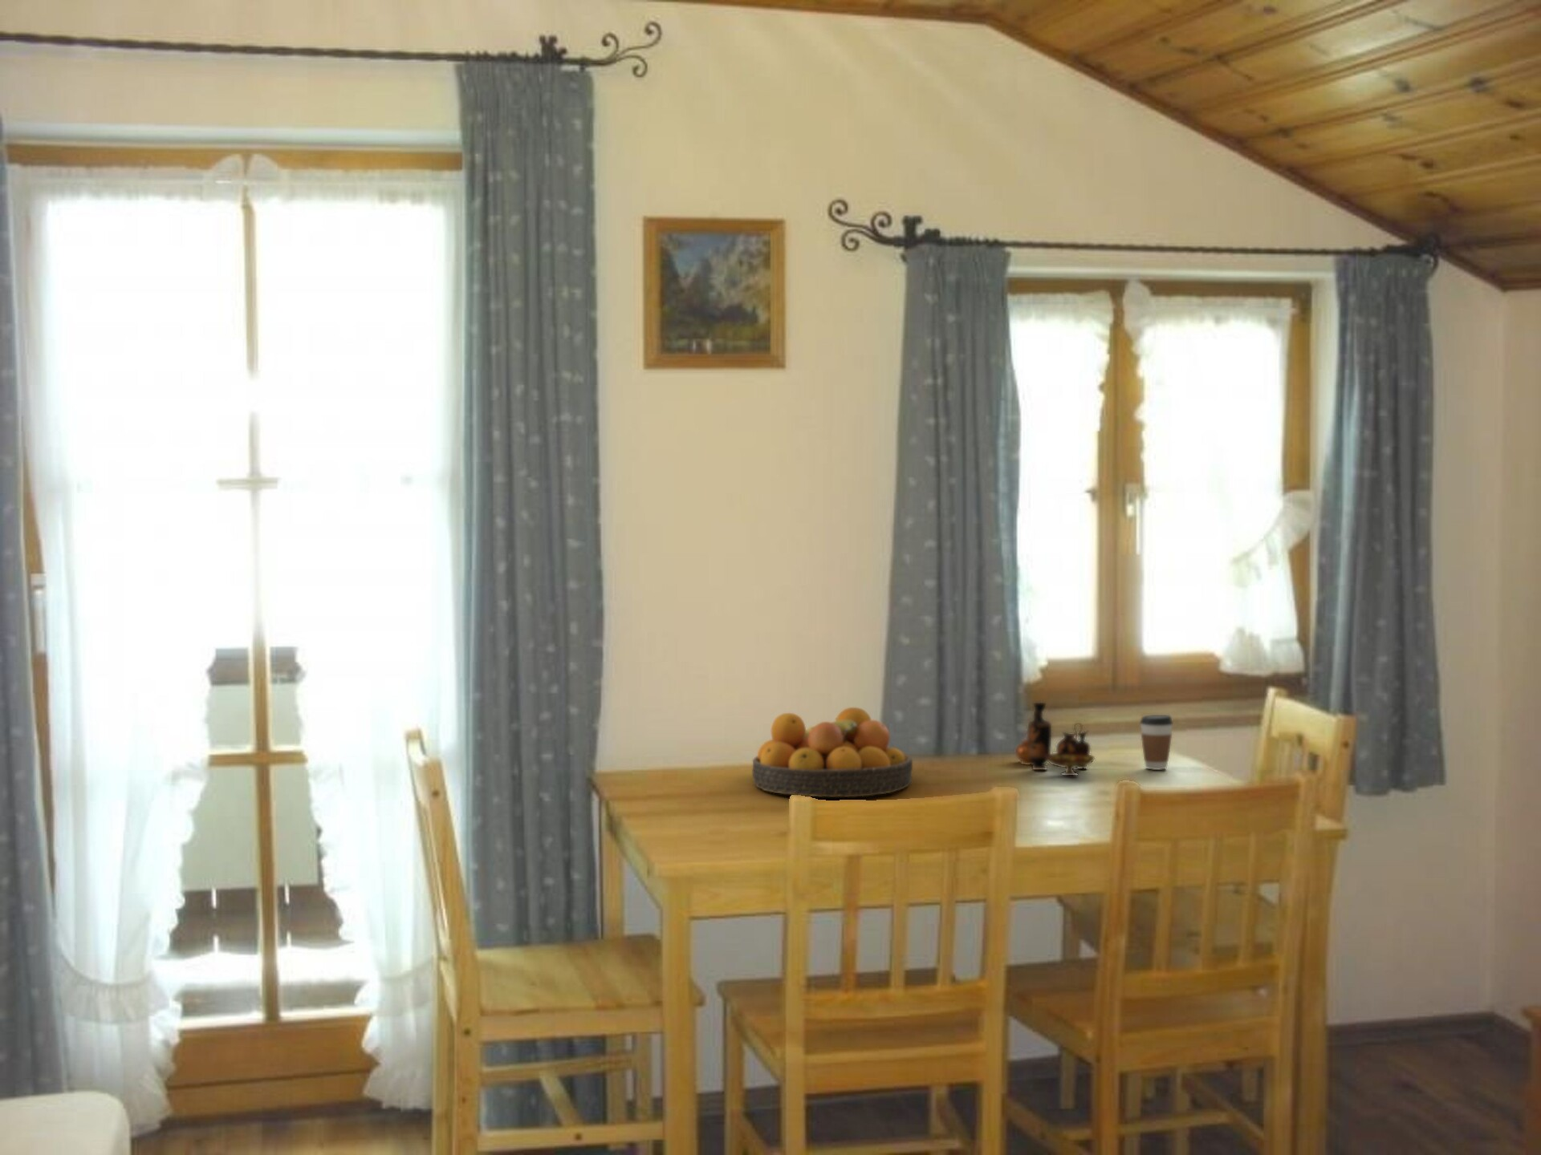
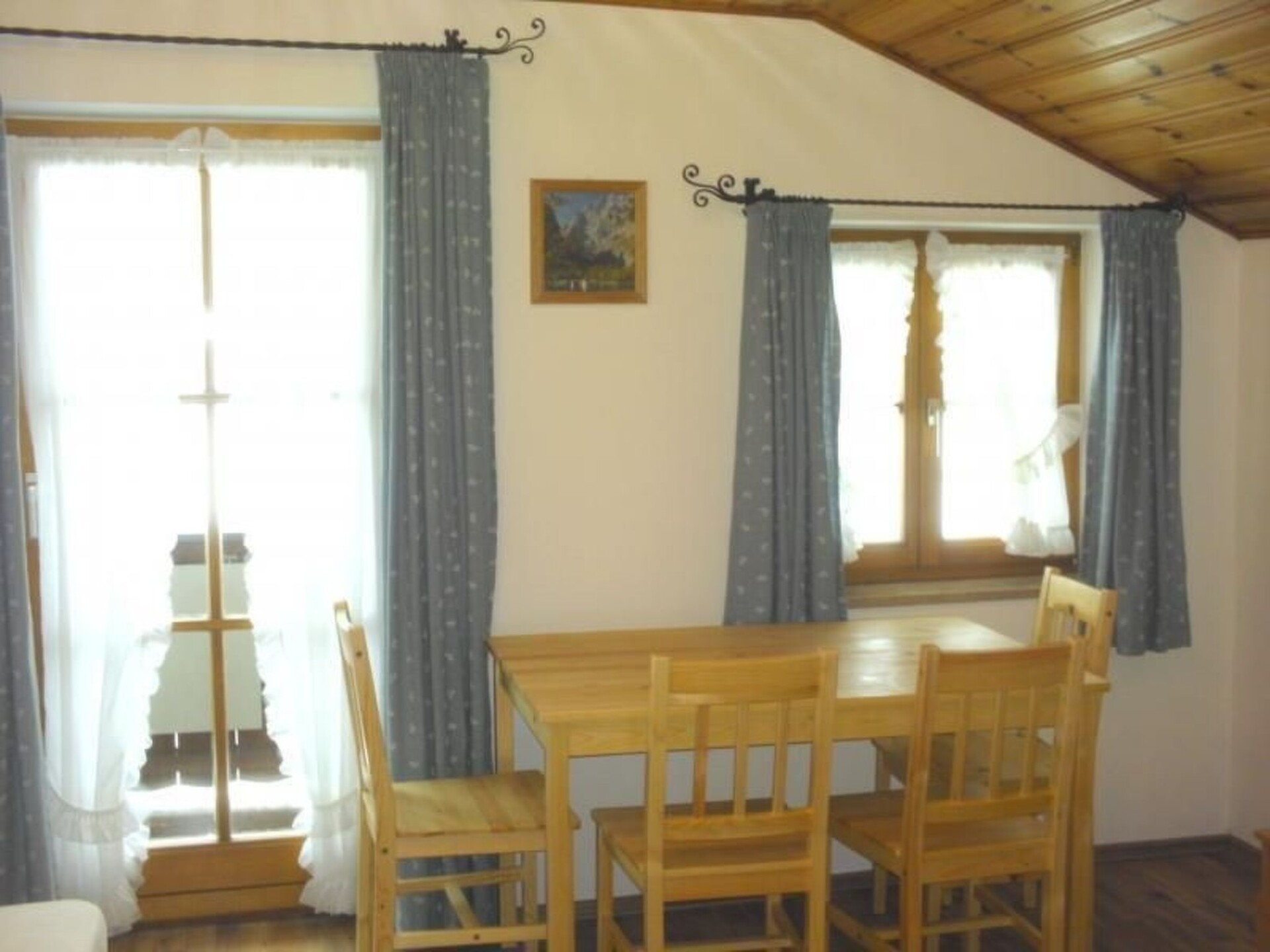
- fruit bowl [751,706,914,798]
- vase [1014,701,1096,776]
- coffee cup [1139,713,1175,770]
